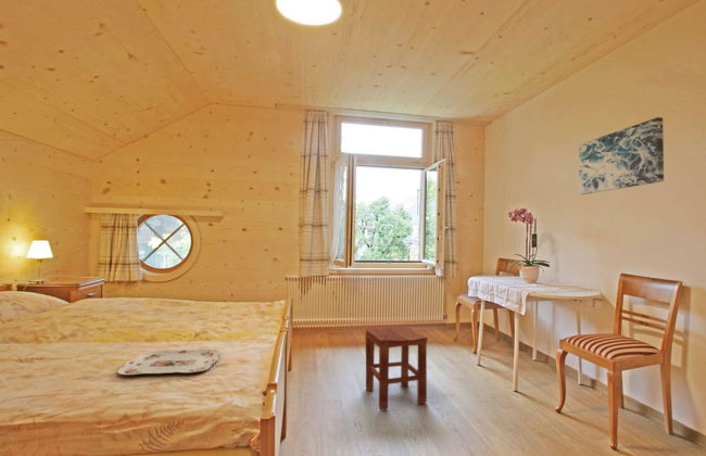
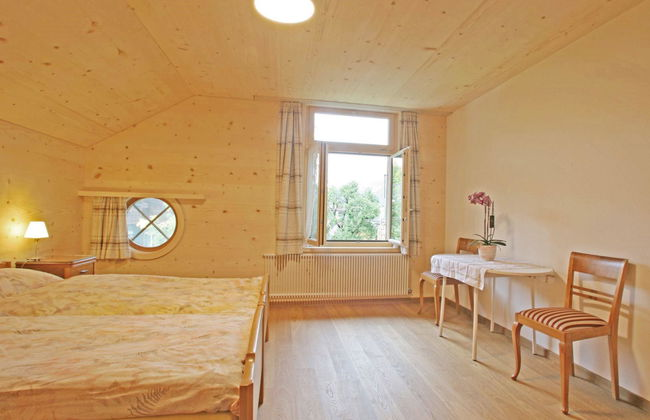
- serving tray [116,349,220,376]
- stool [365,326,429,411]
- wall art [578,116,665,195]
